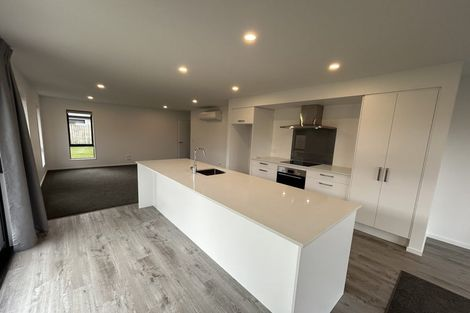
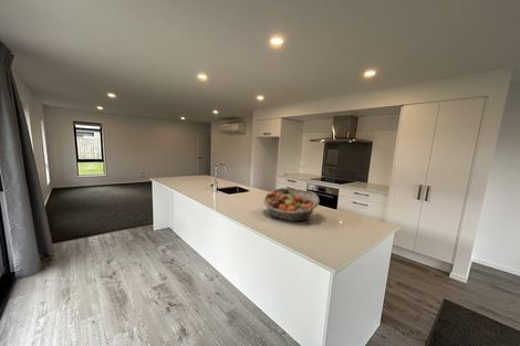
+ fruit basket [262,187,321,222]
